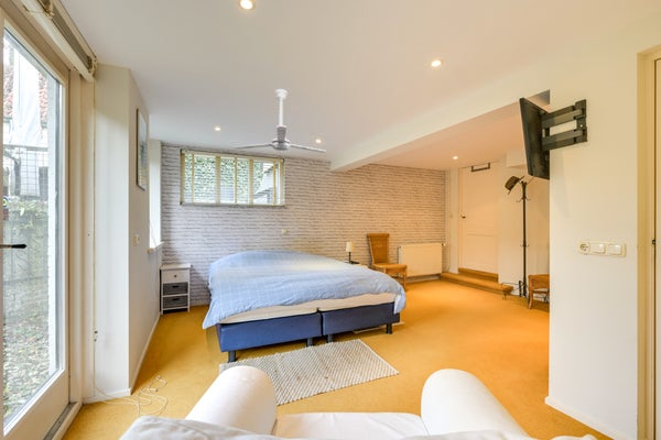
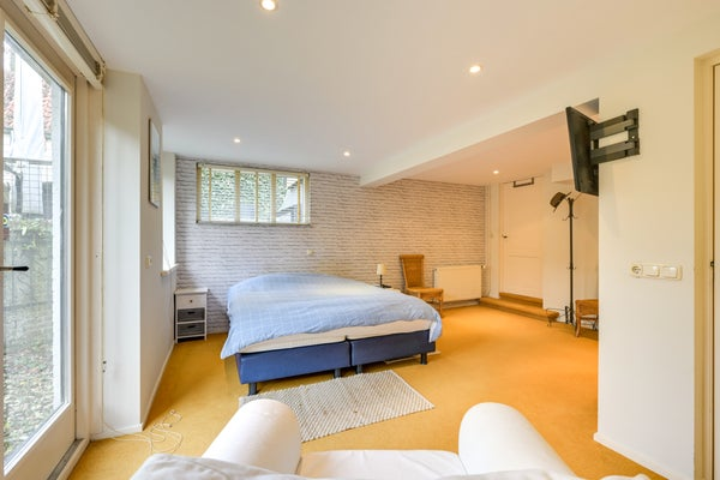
- ceiling fan [232,88,327,154]
